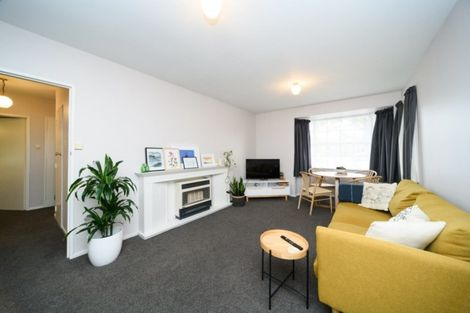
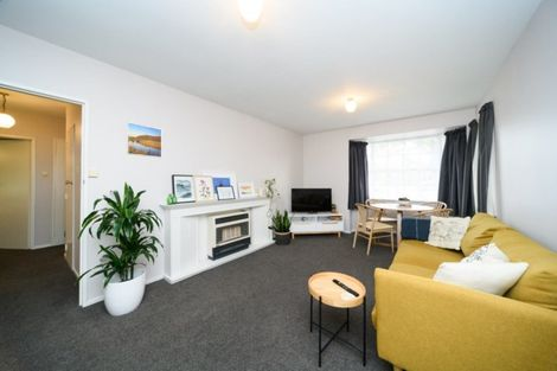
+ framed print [126,121,162,159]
